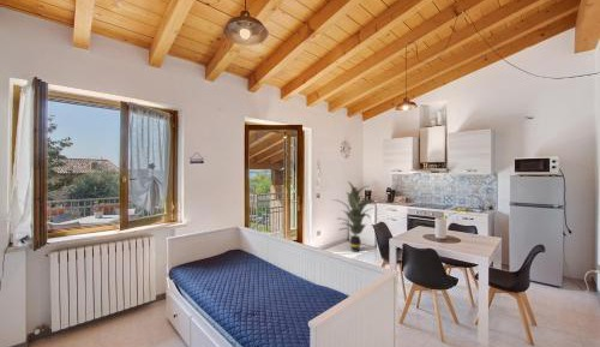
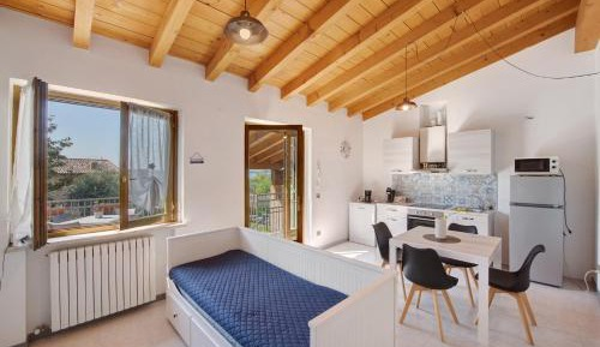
- indoor plant [331,180,376,253]
